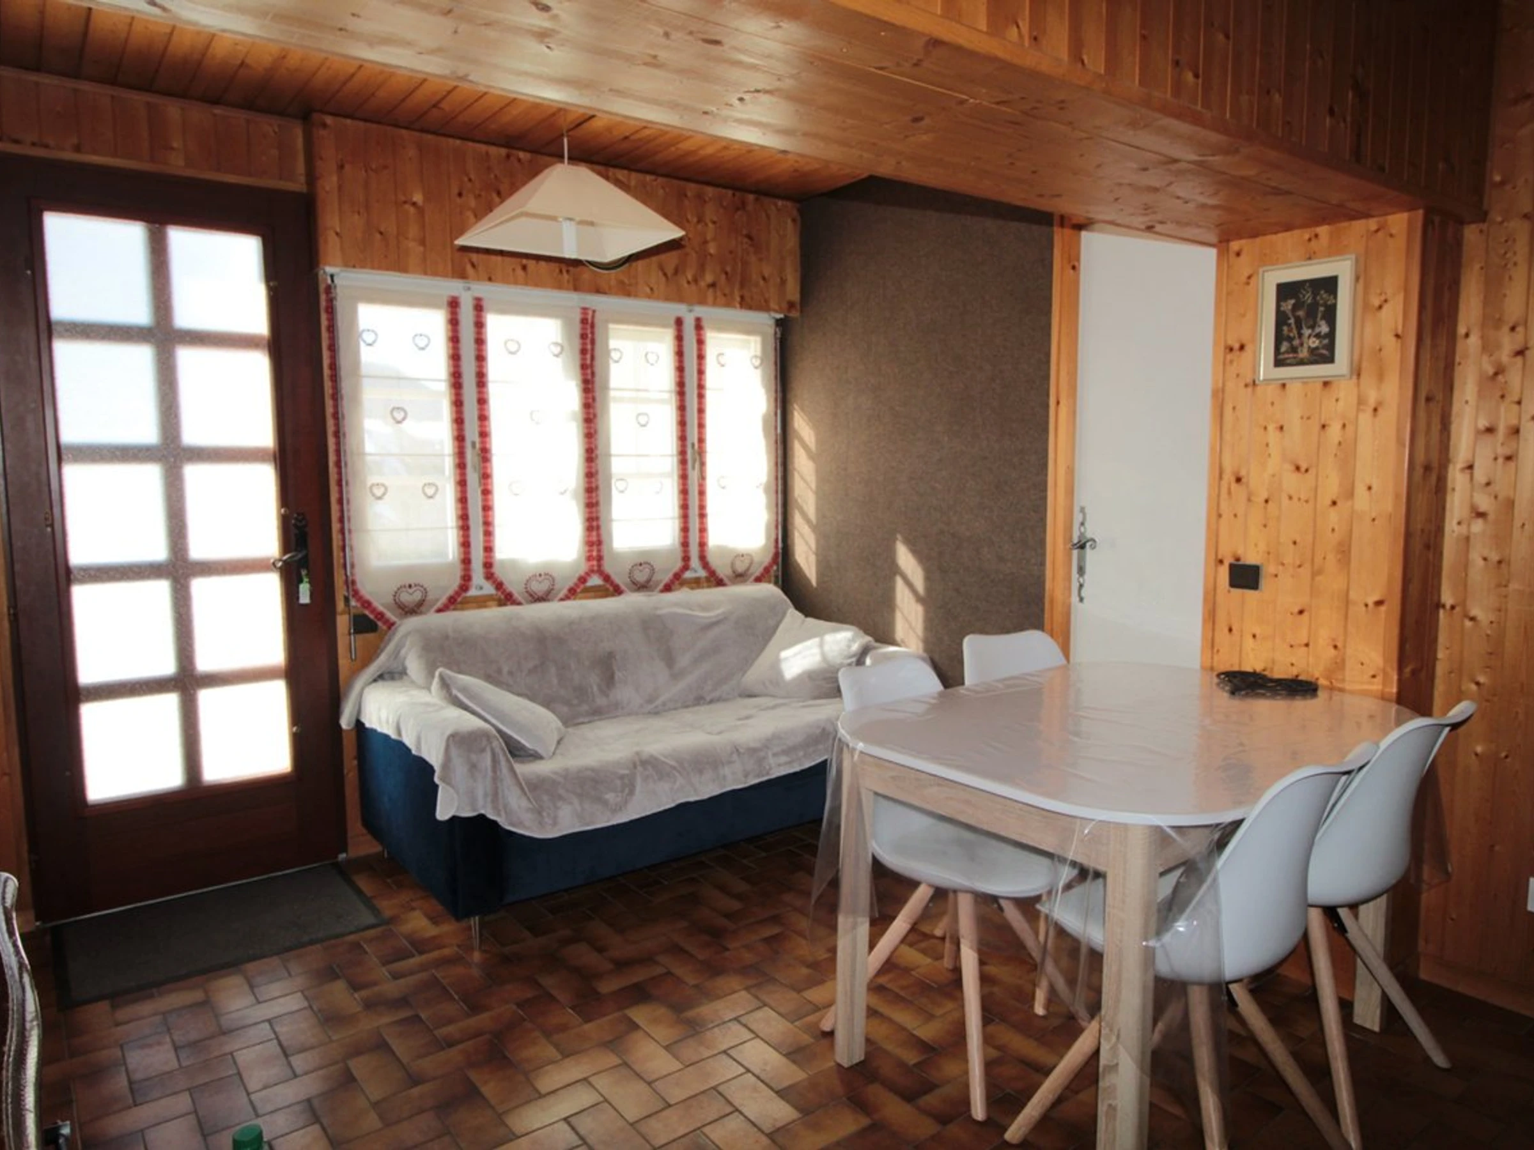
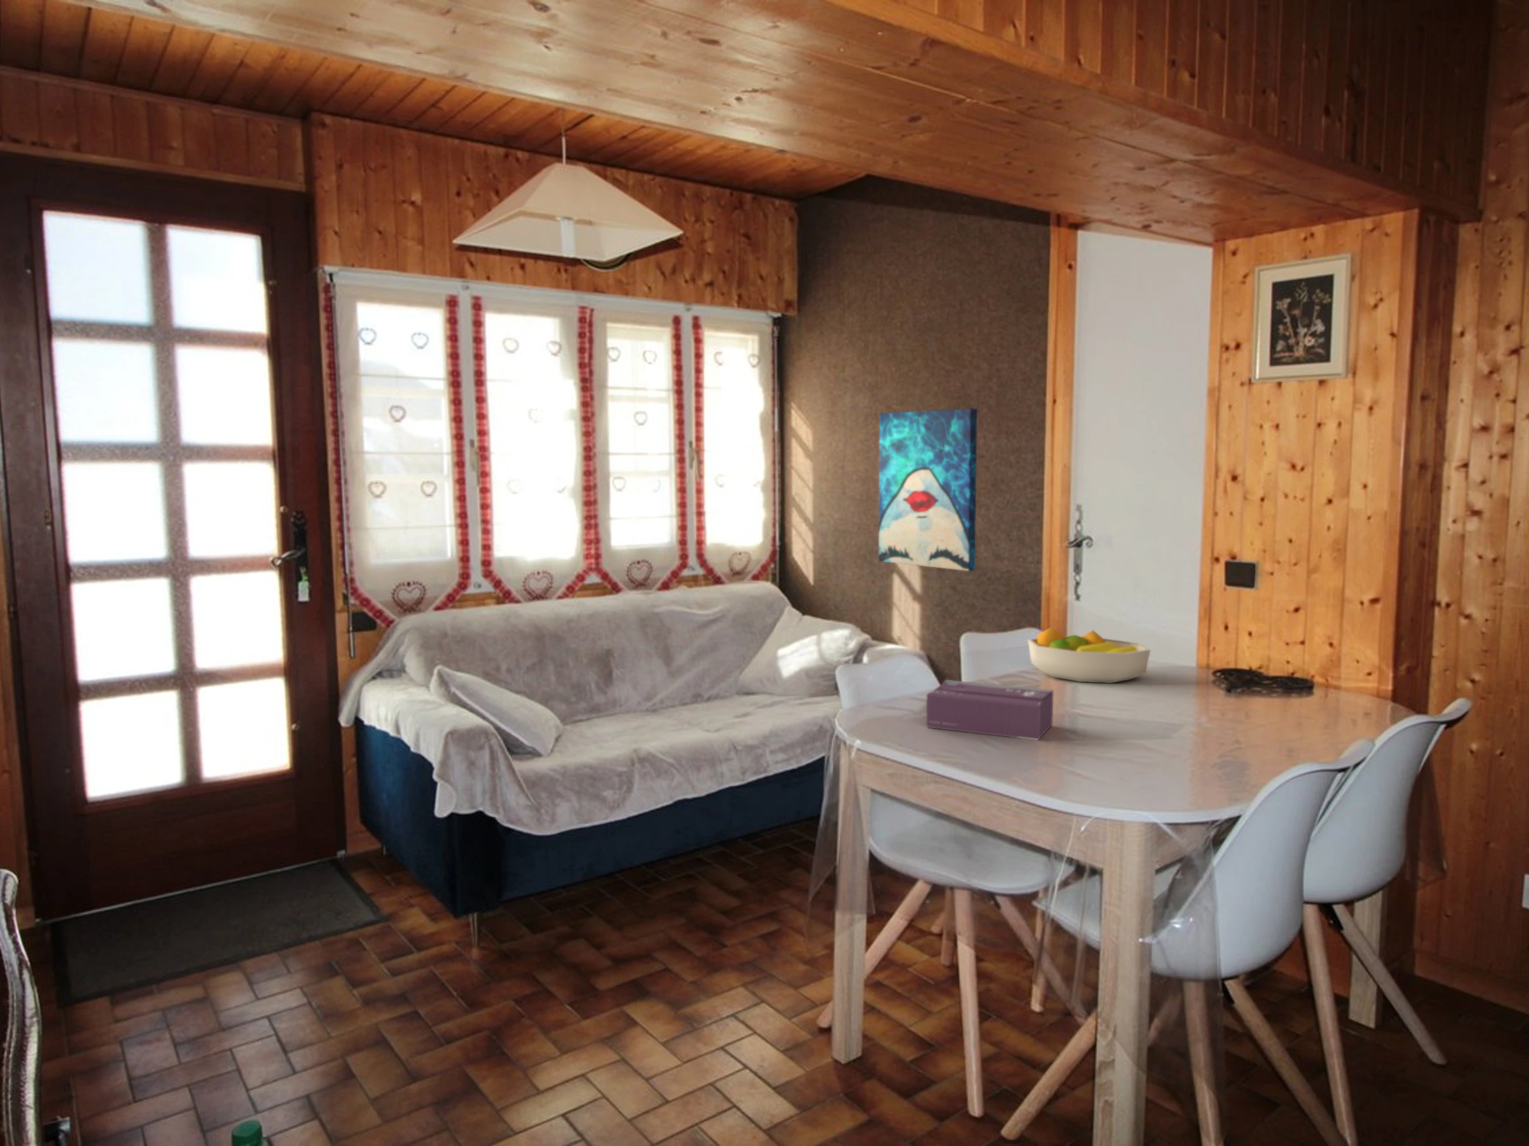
+ tissue box [926,679,1055,742]
+ wall art [878,407,978,572]
+ fruit bowl [1027,626,1151,684]
